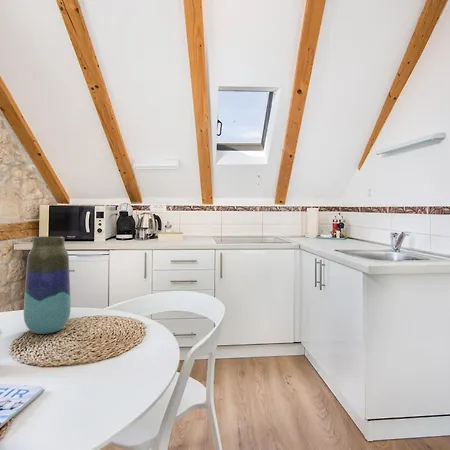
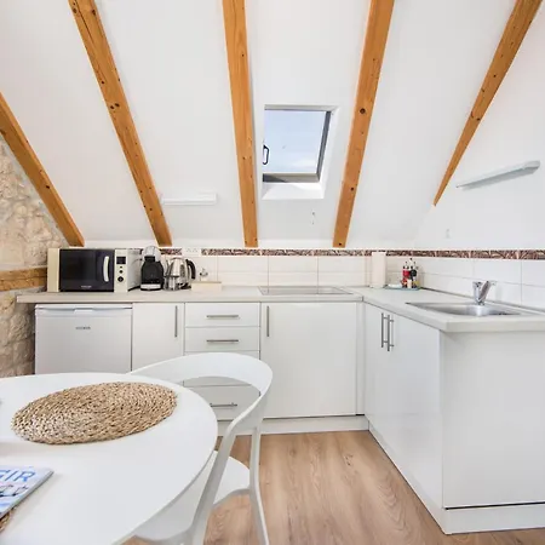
- vase [23,236,72,335]
